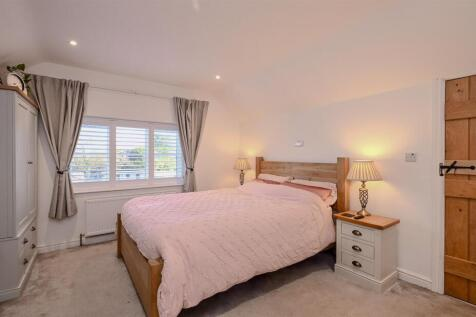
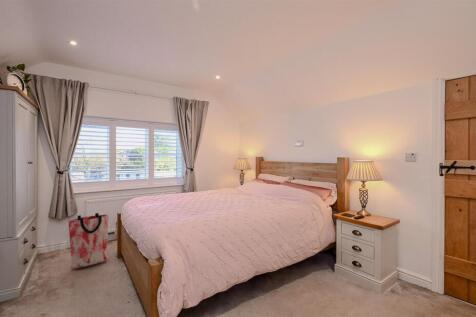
+ bag [68,212,110,270]
